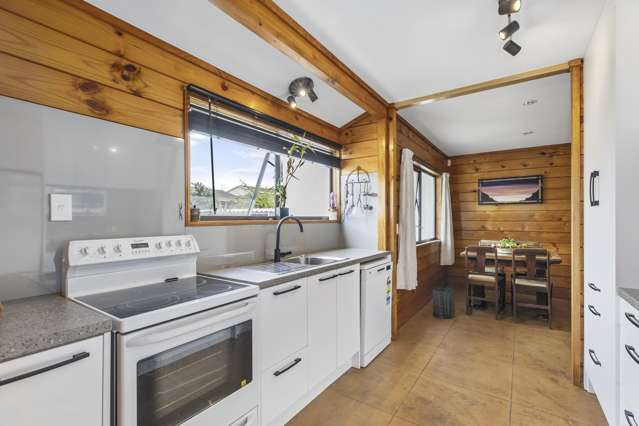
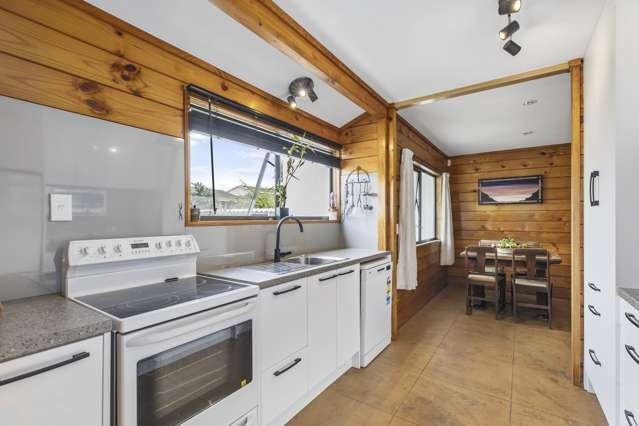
- trash can [432,286,455,320]
